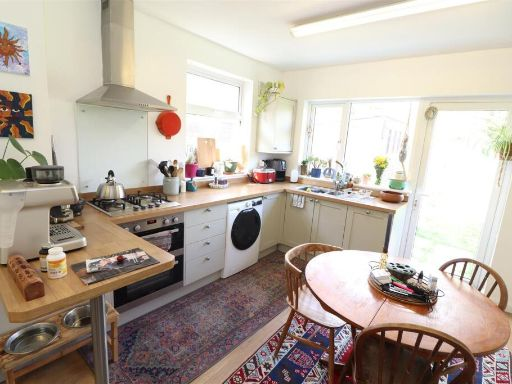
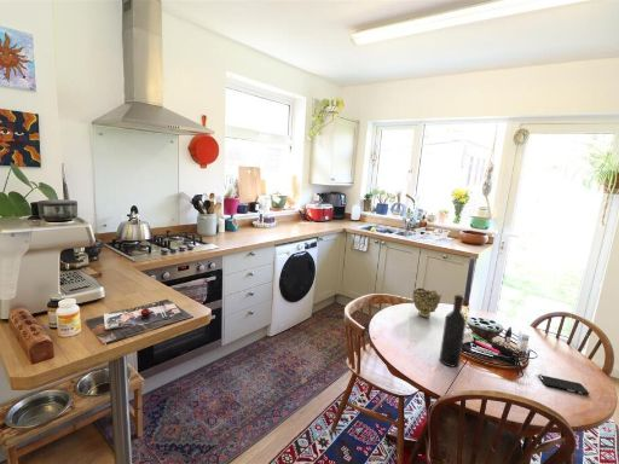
+ smartphone [538,373,590,396]
+ decorative bowl [411,288,442,319]
+ wine bottle [439,292,467,367]
